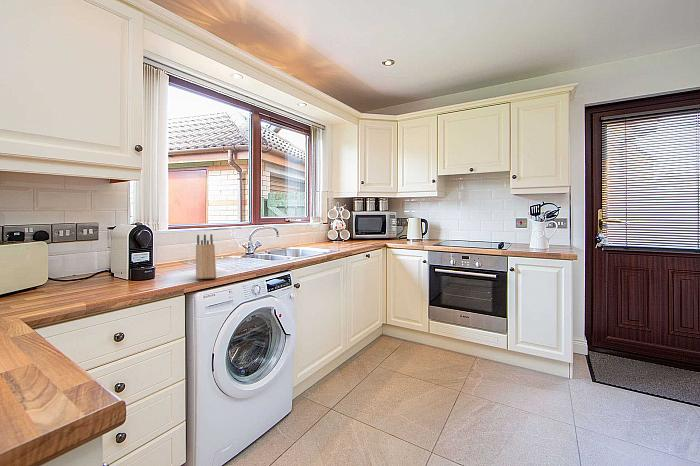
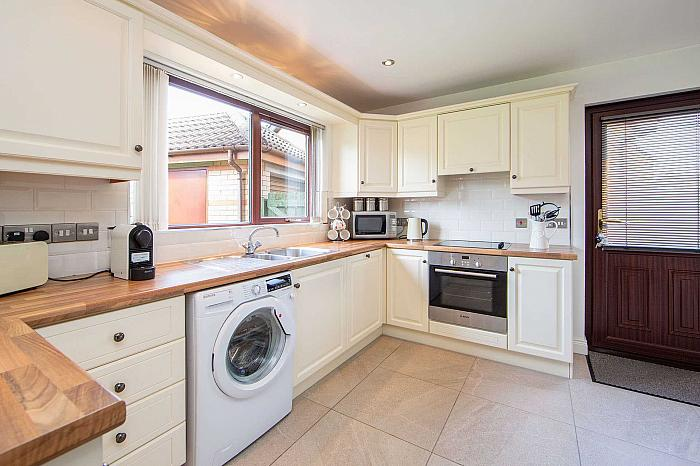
- knife block [195,233,217,280]
